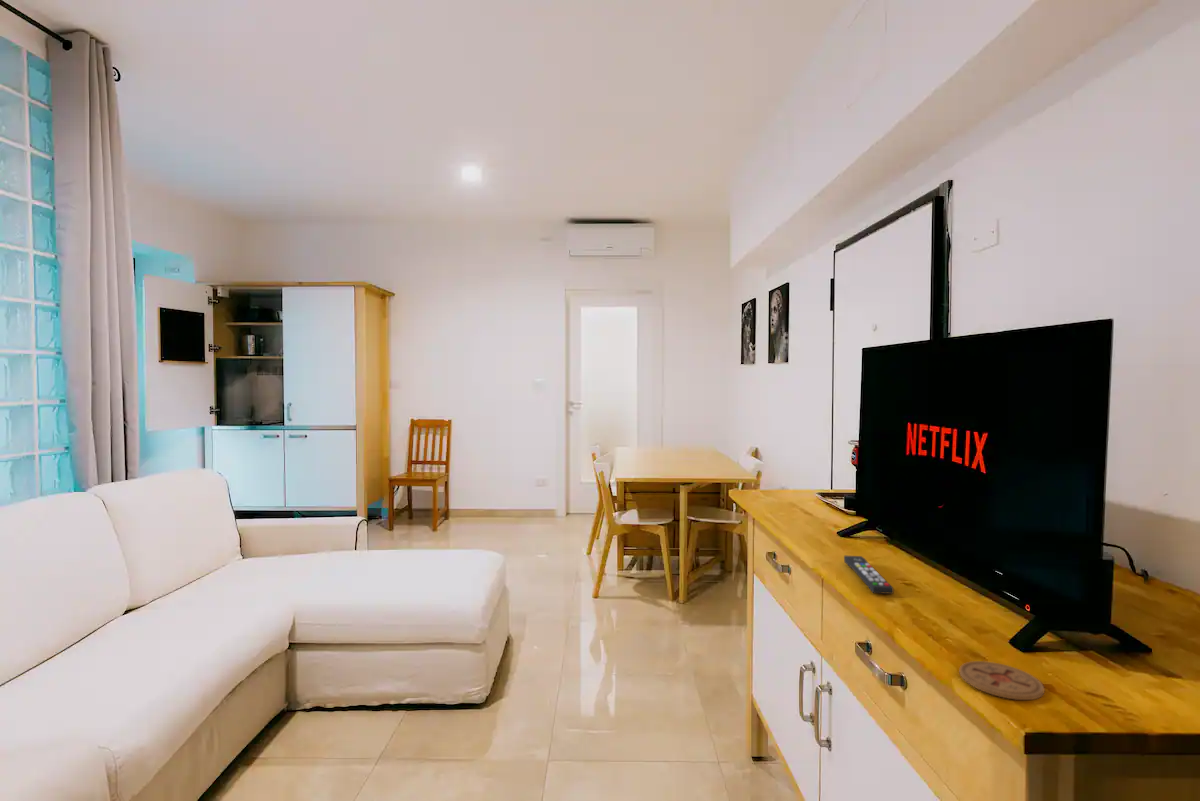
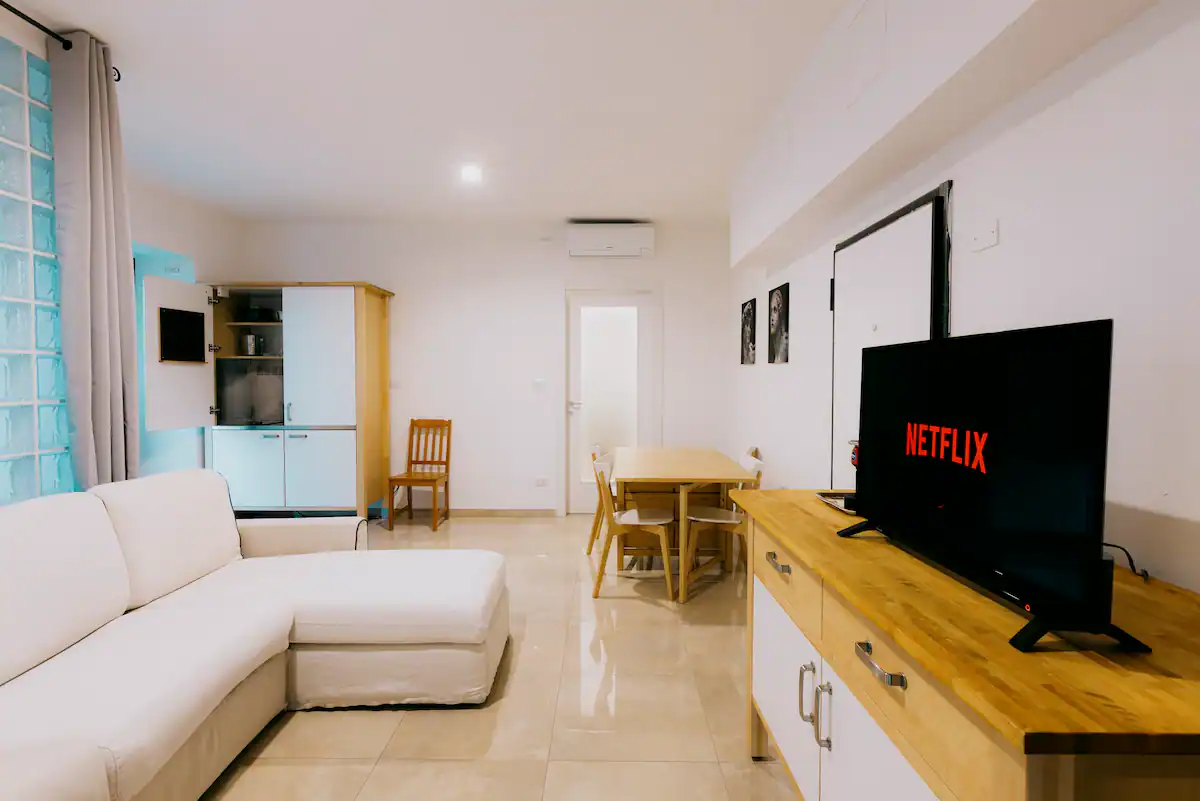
- coaster [958,660,1045,701]
- remote control [843,555,895,595]
